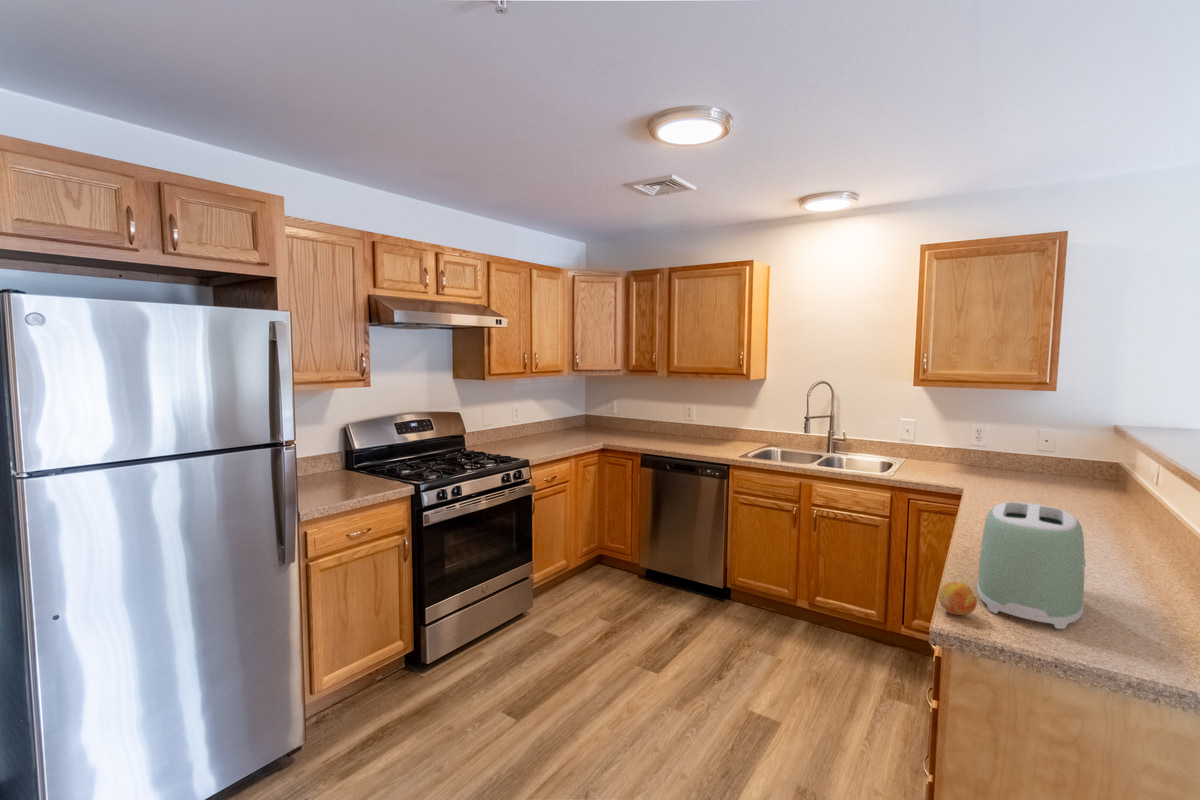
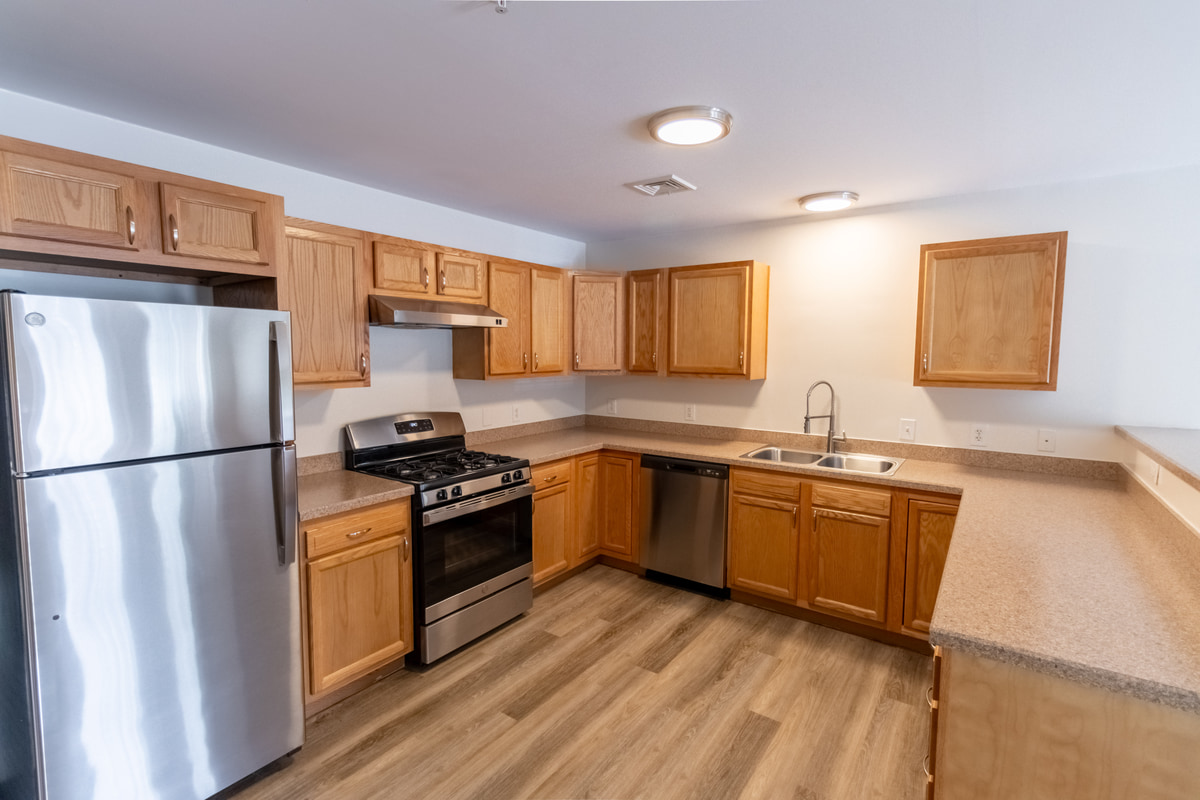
- toaster [976,501,1087,630]
- fruit [937,581,978,616]
